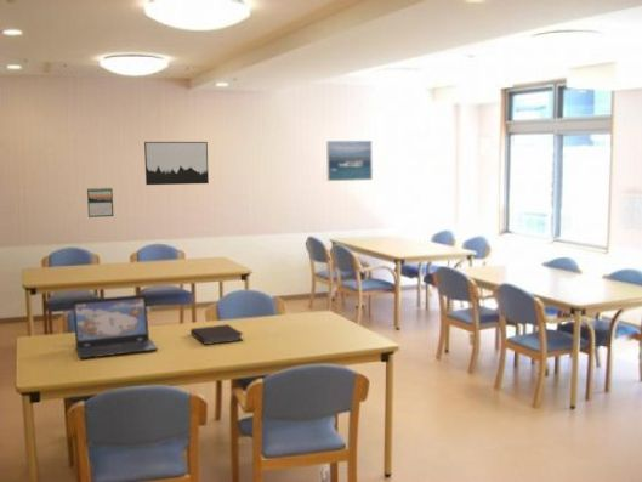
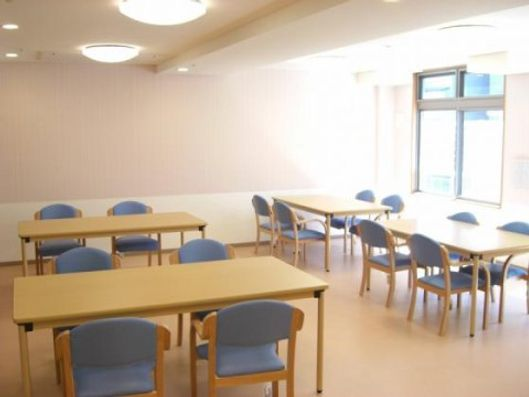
- wall art [143,141,210,186]
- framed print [325,140,374,182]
- laptop [72,294,159,359]
- notebook [189,323,244,346]
- calendar [86,187,114,219]
